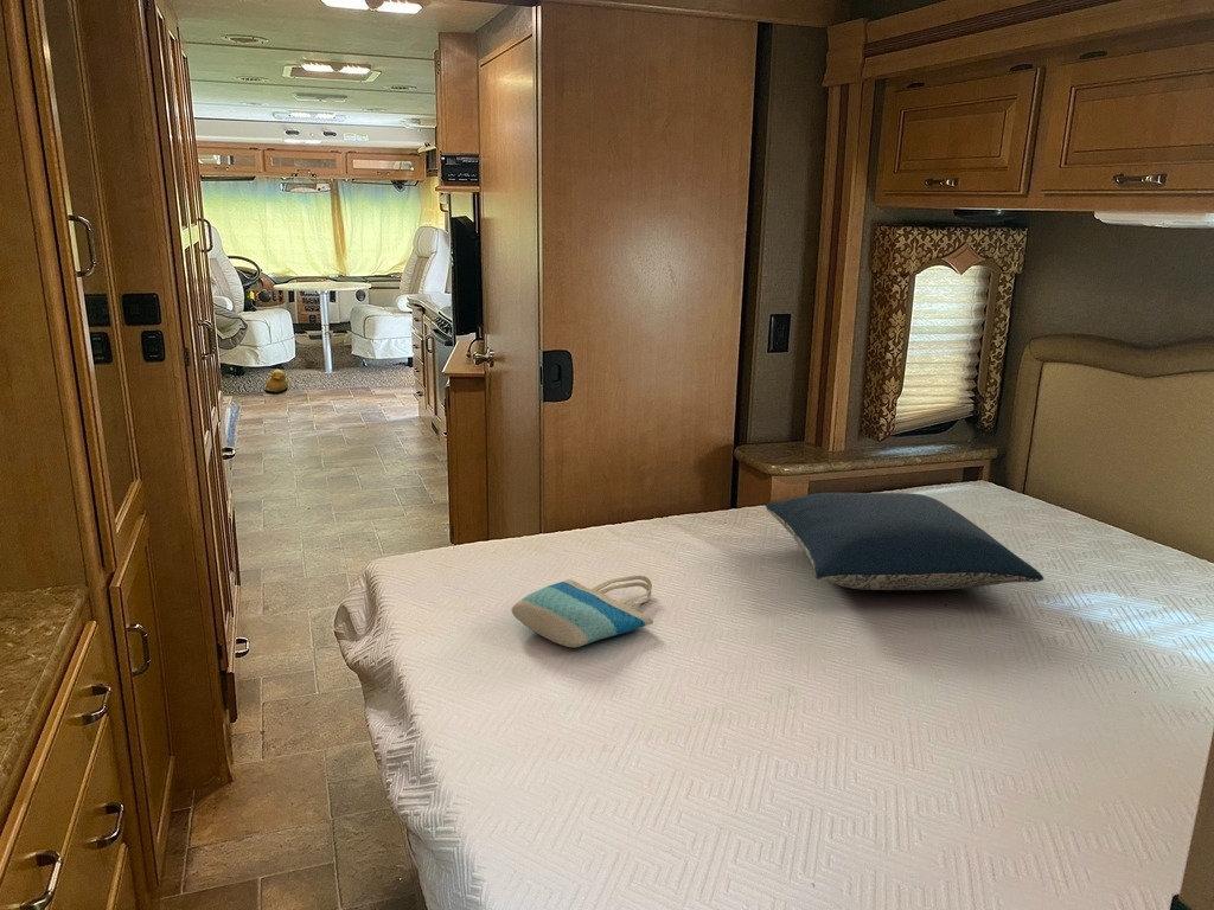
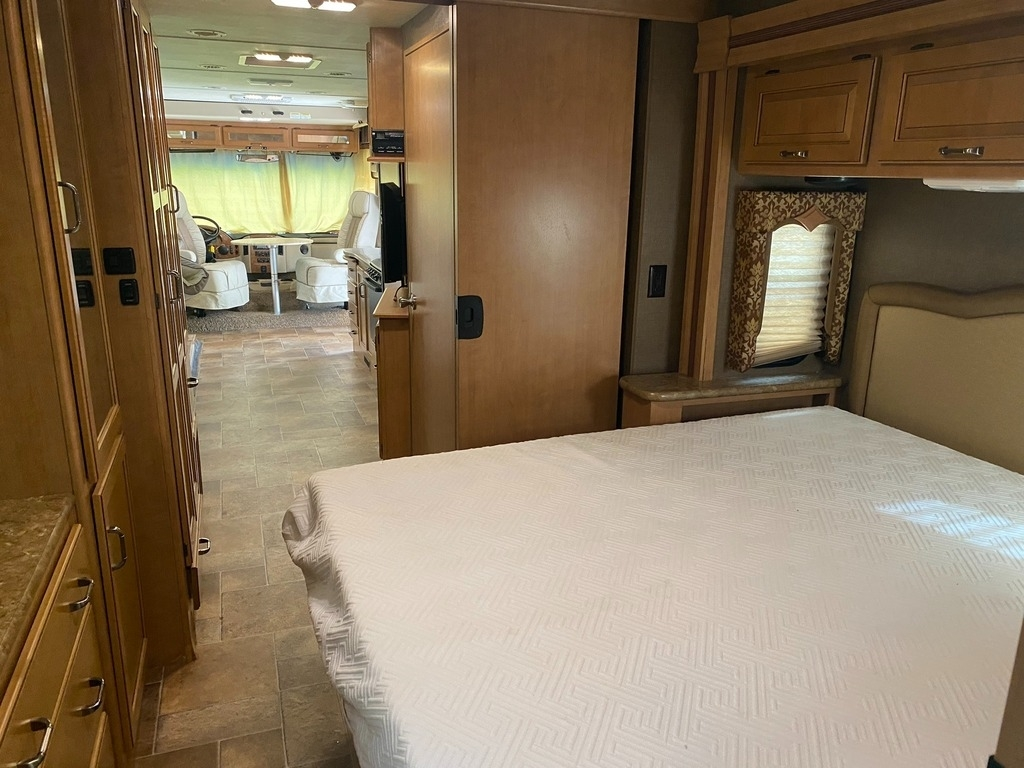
- rubber duck [264,369,289,393]
- pillow [765,492,1044,591]
- tote bag [510,575,654,648]
